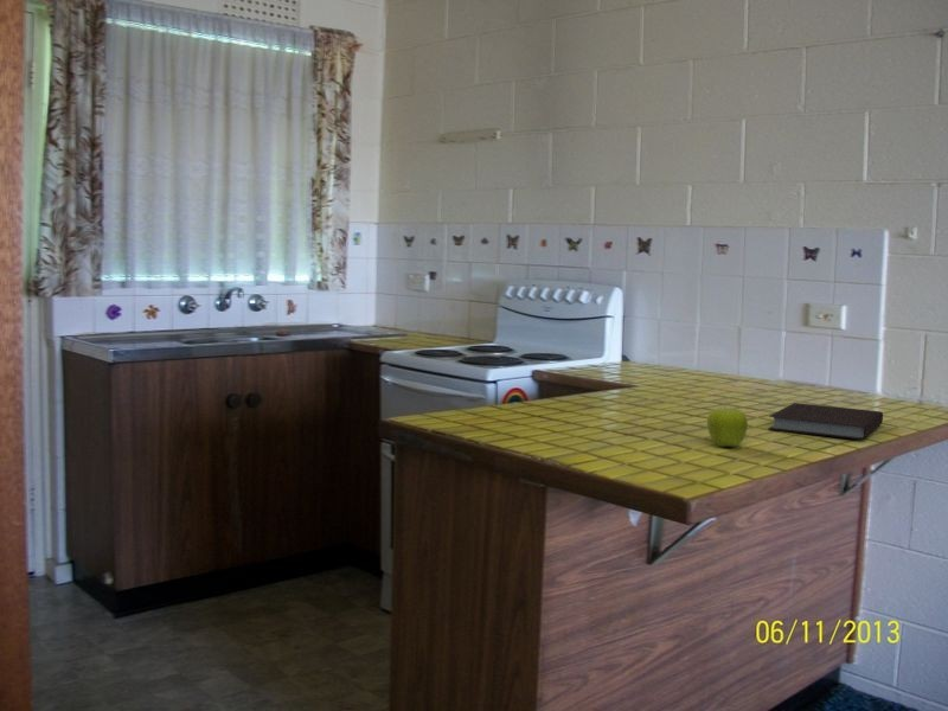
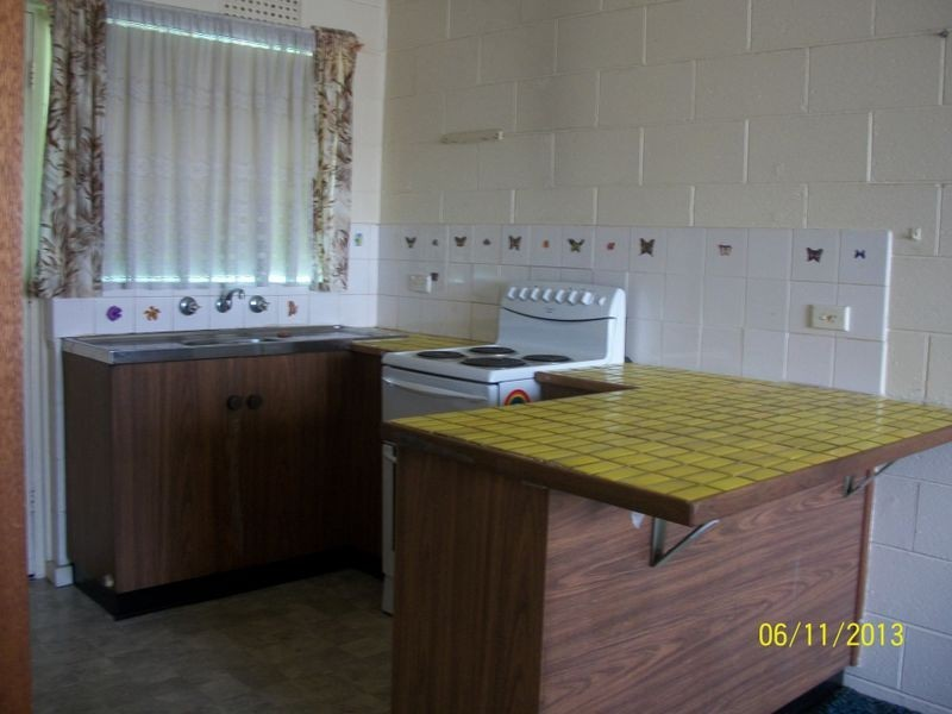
- notebook [768,402,884,441]
- fruit [706,405,749,448]
